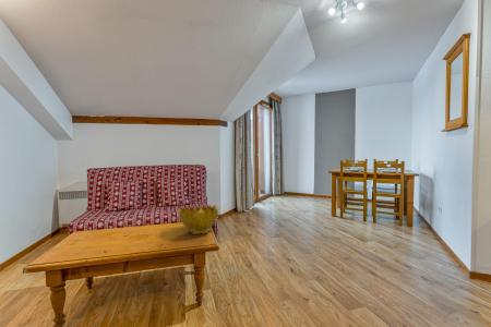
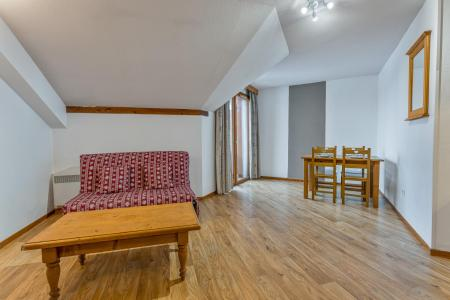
- decorative bowl [178,204,219,235]
